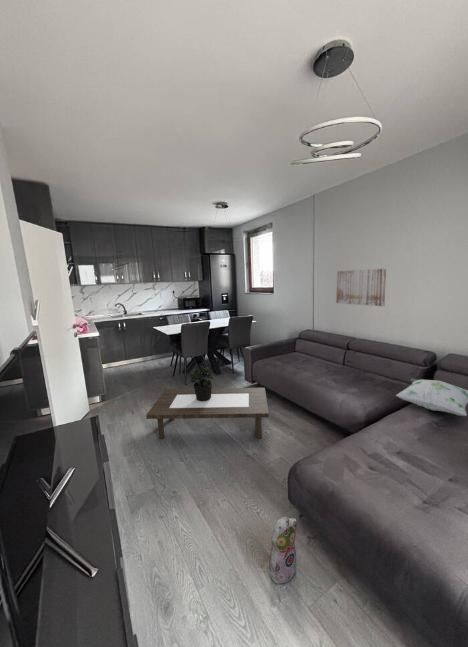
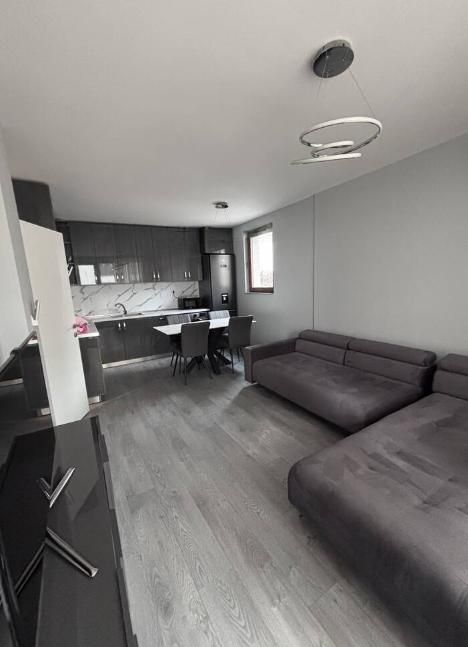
- wall art [335,268,387,307]
- decorative pillow [395,377,468,417]
- plush toy [268,516,298,586]
- potted plant [189,365,215,401]
- coffee table [145,387,270,440]
